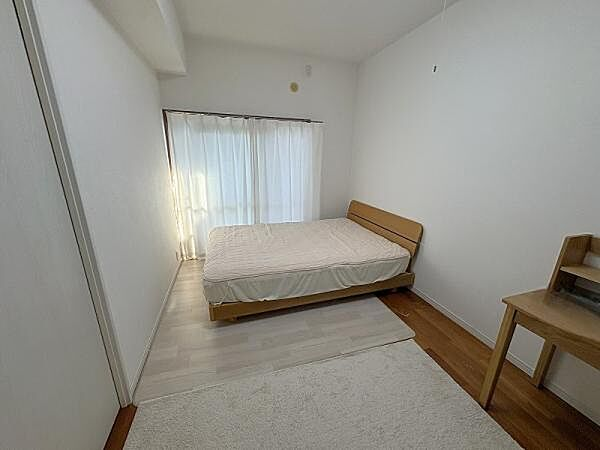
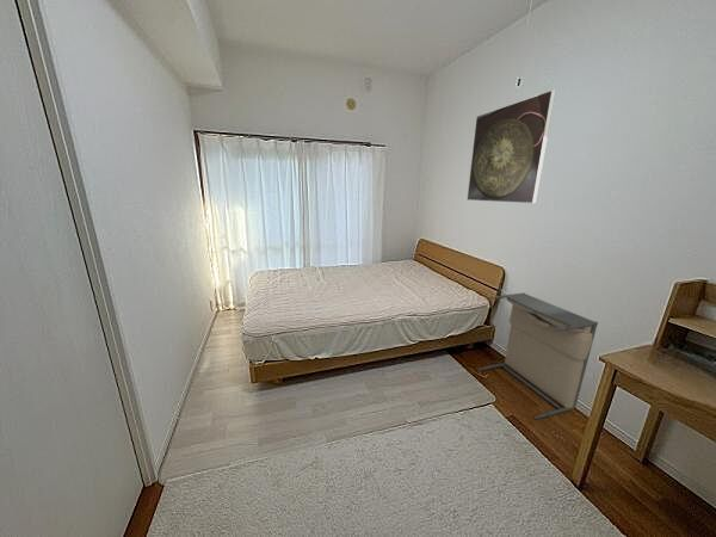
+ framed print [467,88,557,204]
+ laundry hamper [477,291,599,420]
